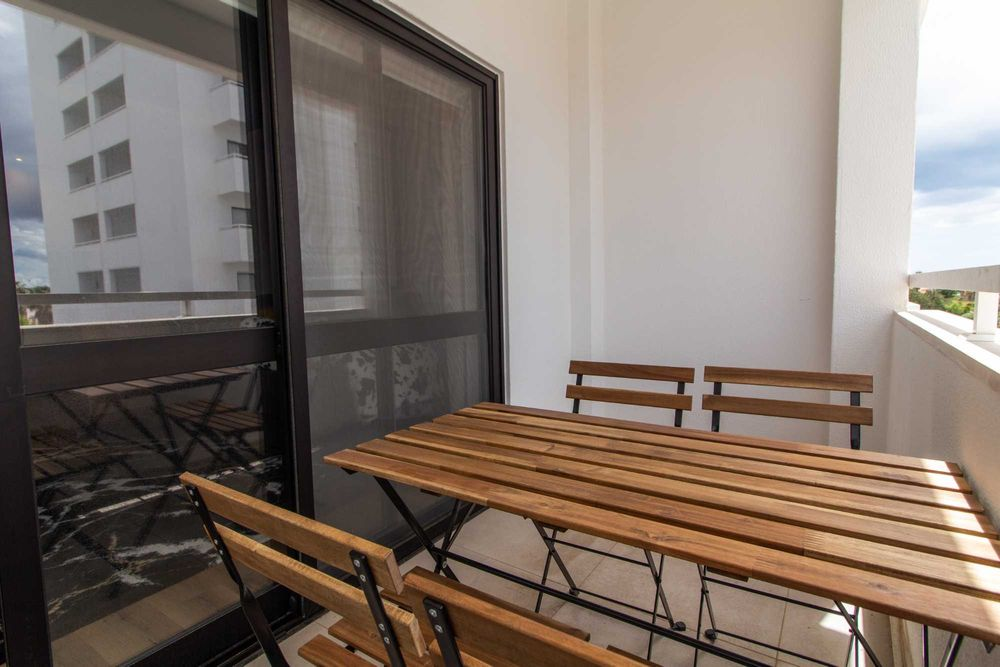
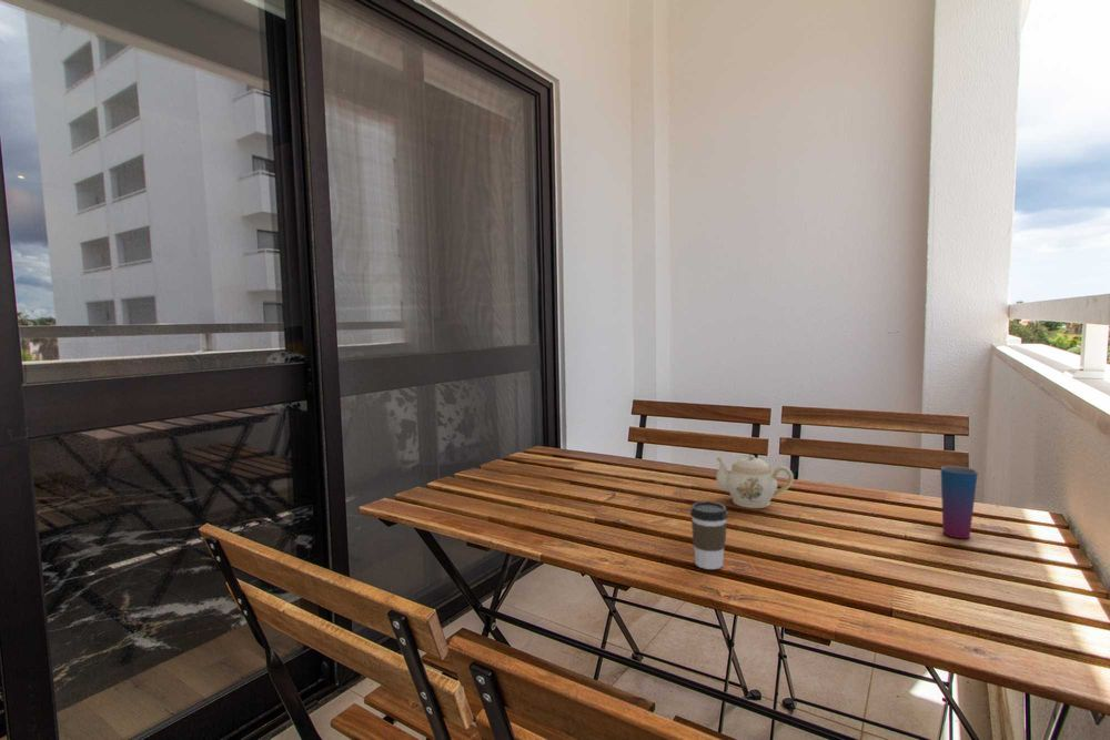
+ cup [940,465,979,539]
+ teapot [715,454,795,509]
+ coffee cup [689,500,729,570]
